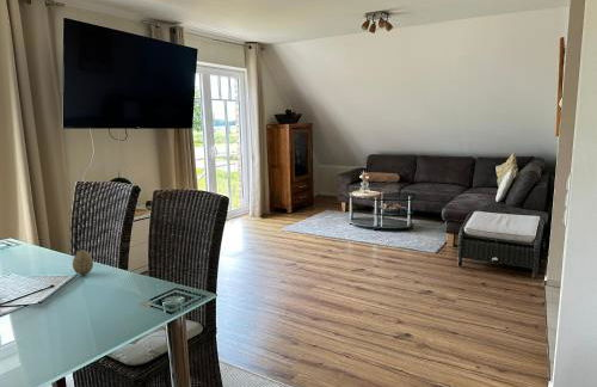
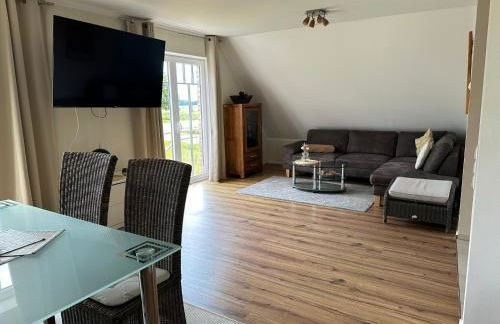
- decorative egg [72,248,94,276]
